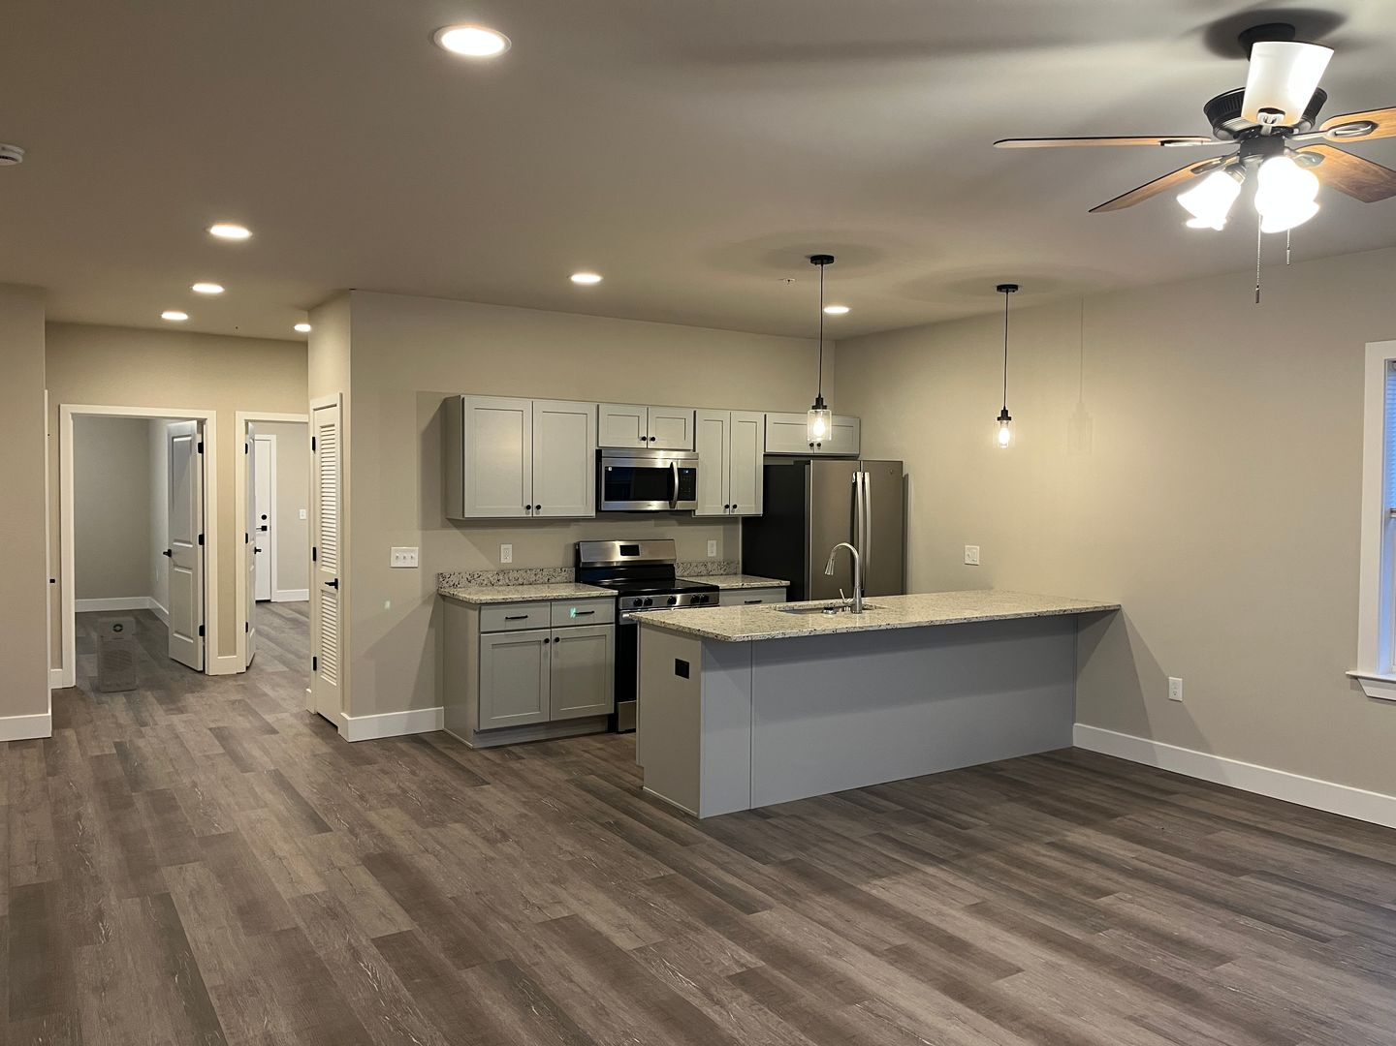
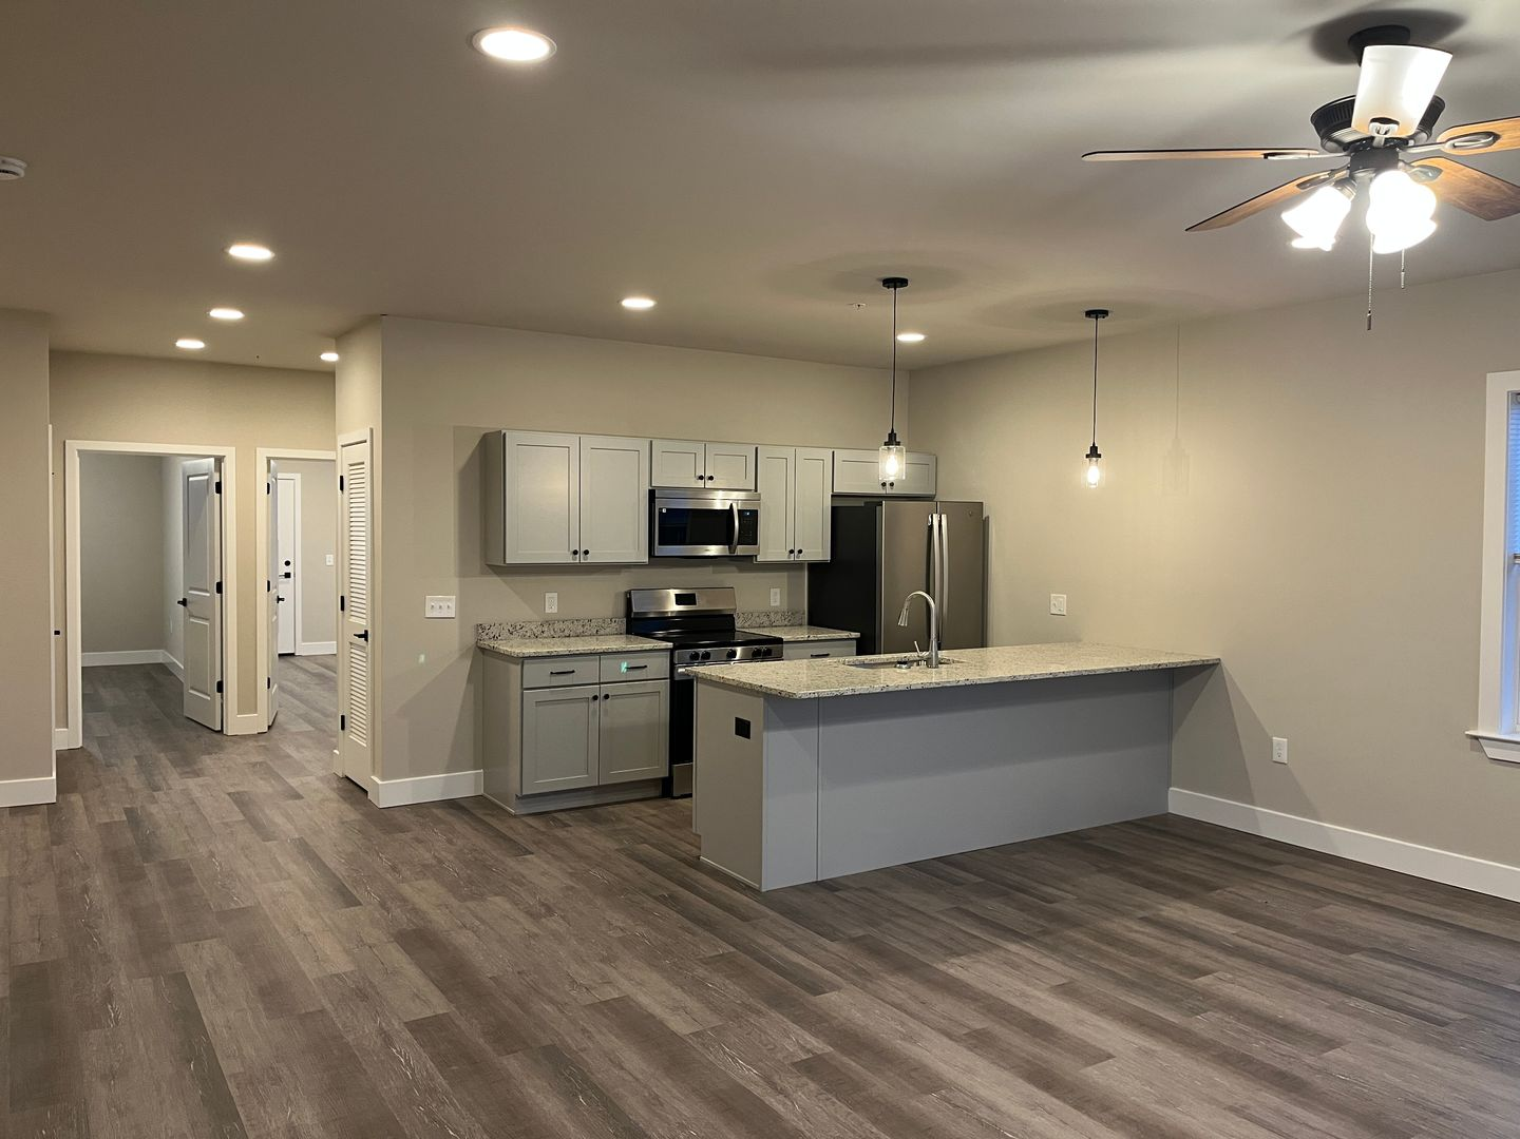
- air purifier [96,616,137,693]
